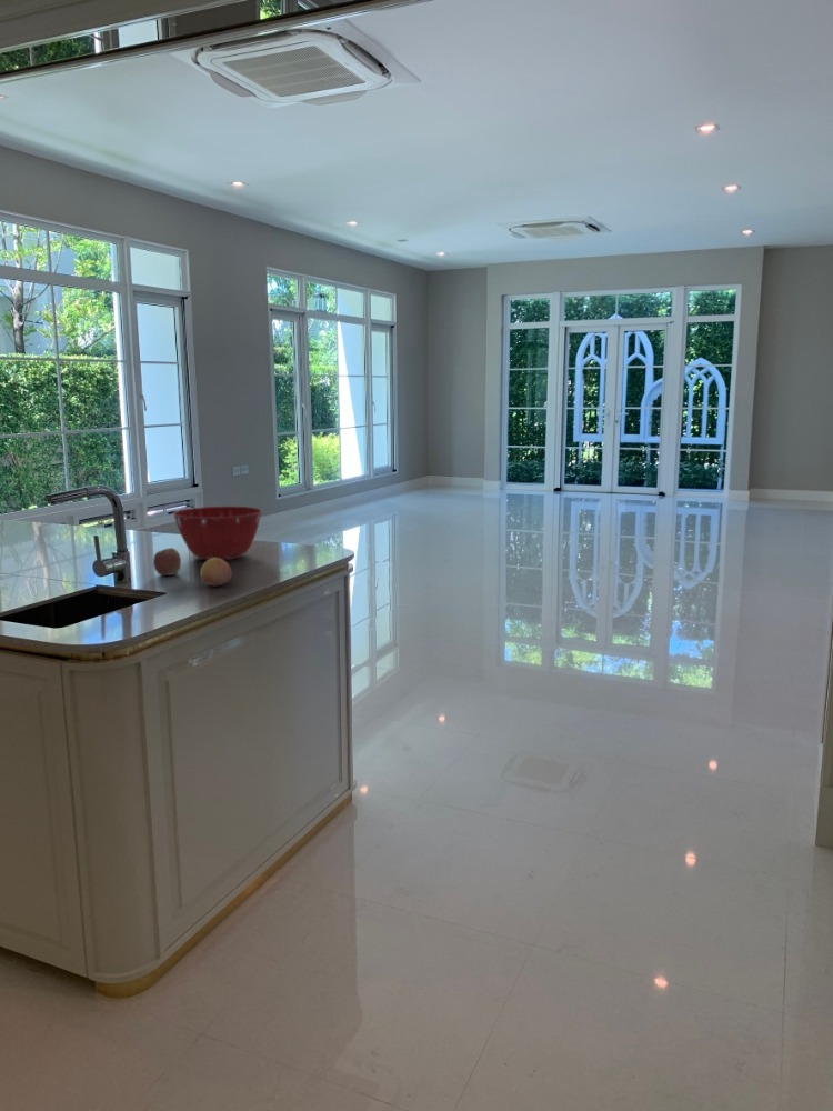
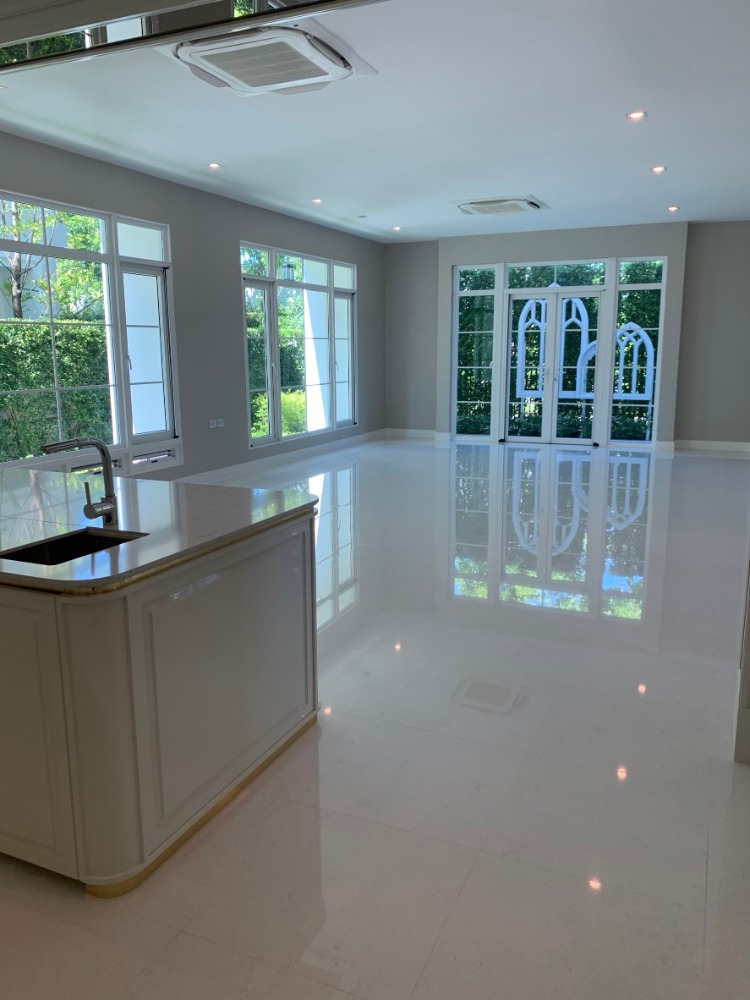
- mixing bowl [172,506,263,561]
- apple [152,547,182,577]
- fruit [199,558,233,588]
